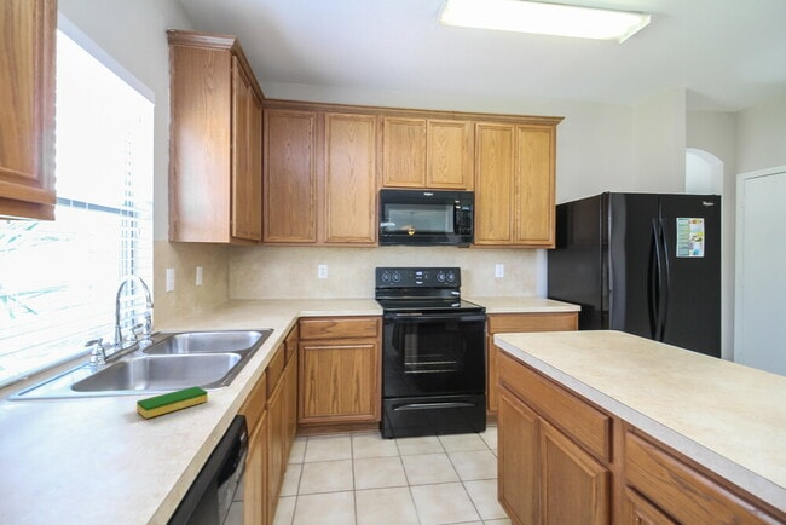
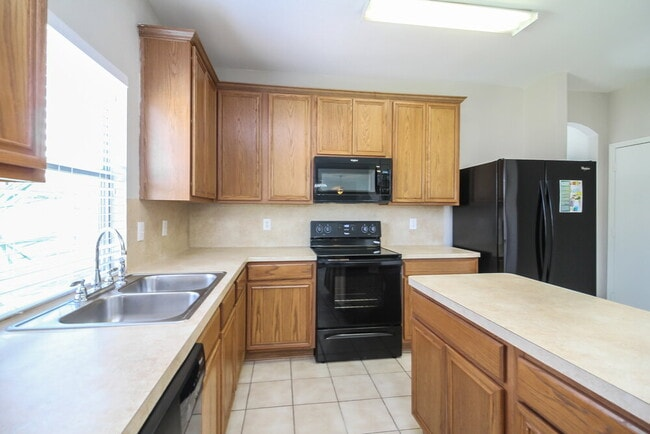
- dish sponge [135,385,209,420]
